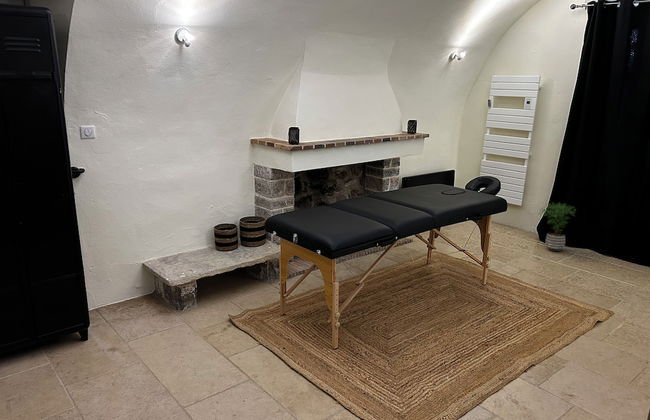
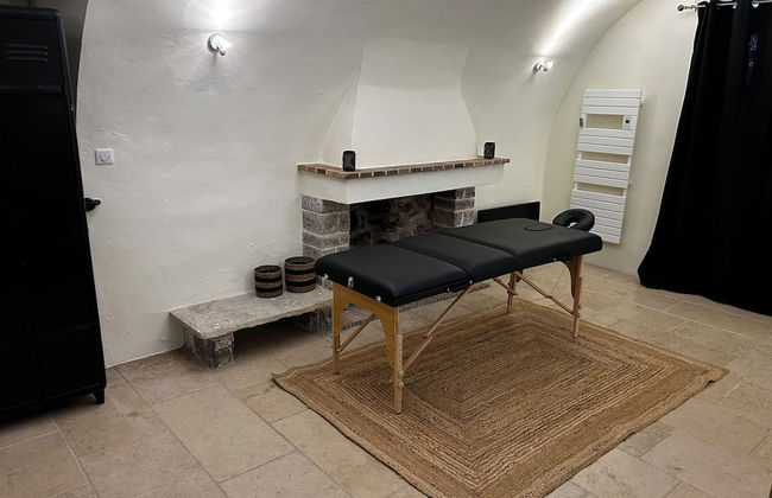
- potted plant [537,201,578,253]
